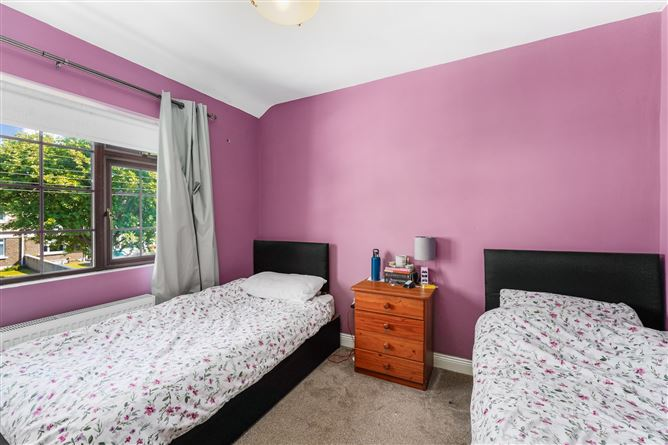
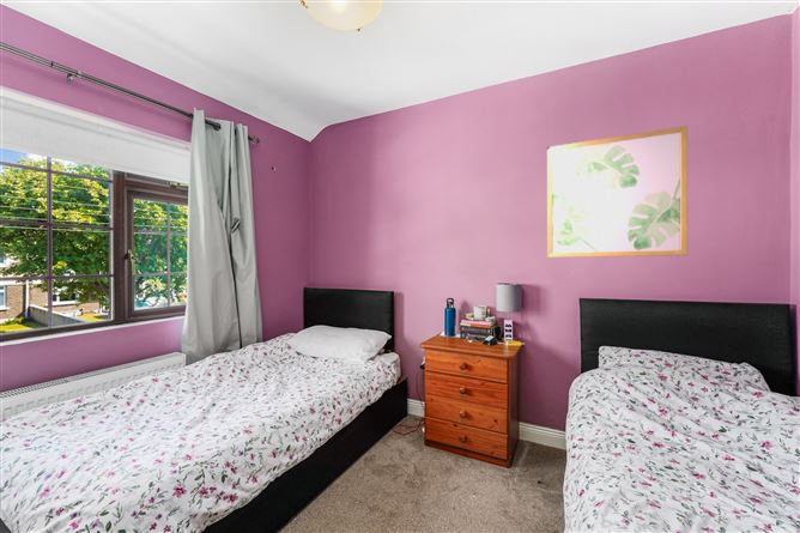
+ wall art [546,125,689,259]
